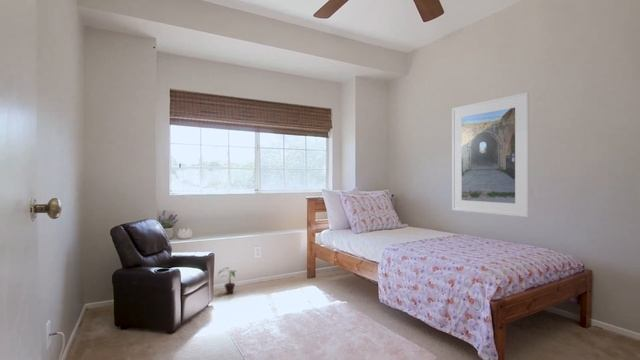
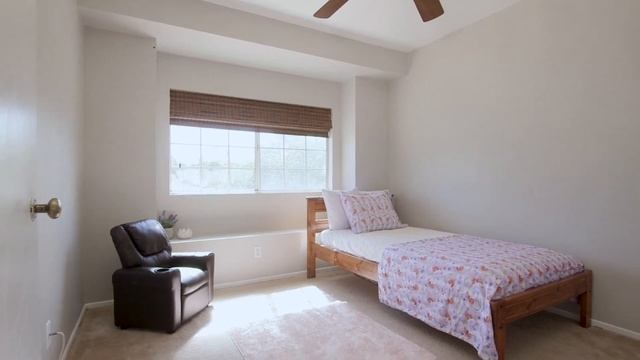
- potted plant [217,267,236,295]
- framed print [451,91,530,218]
